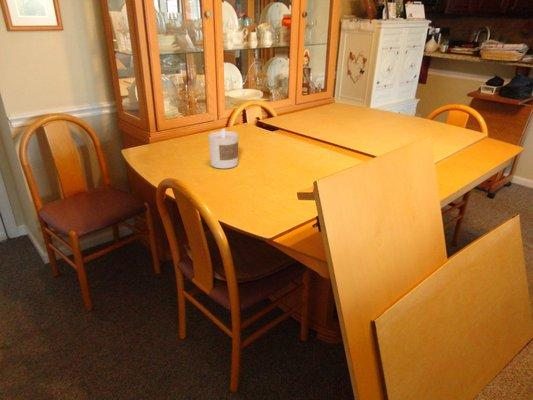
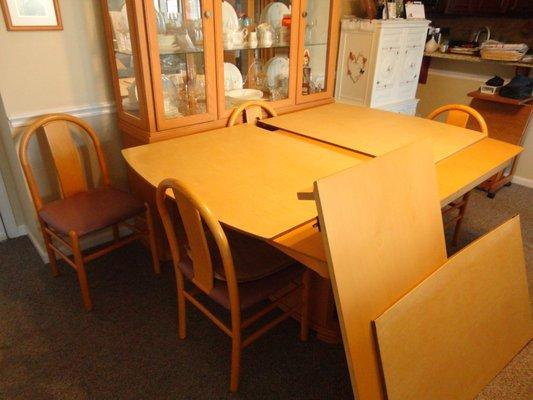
- candle [207,128,239,169]
